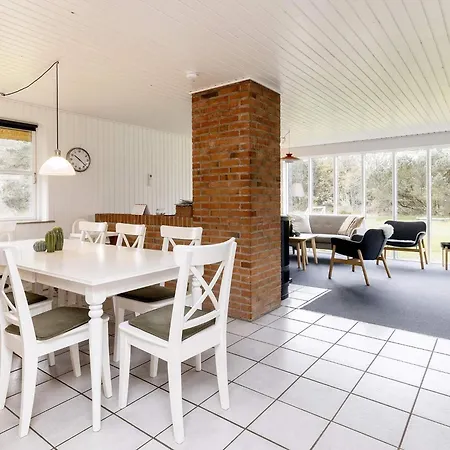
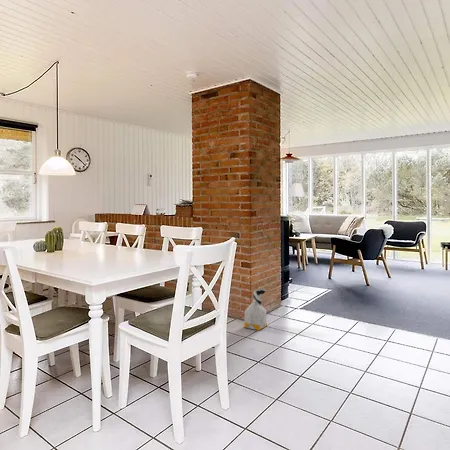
+ bag [243,287,269,332]
